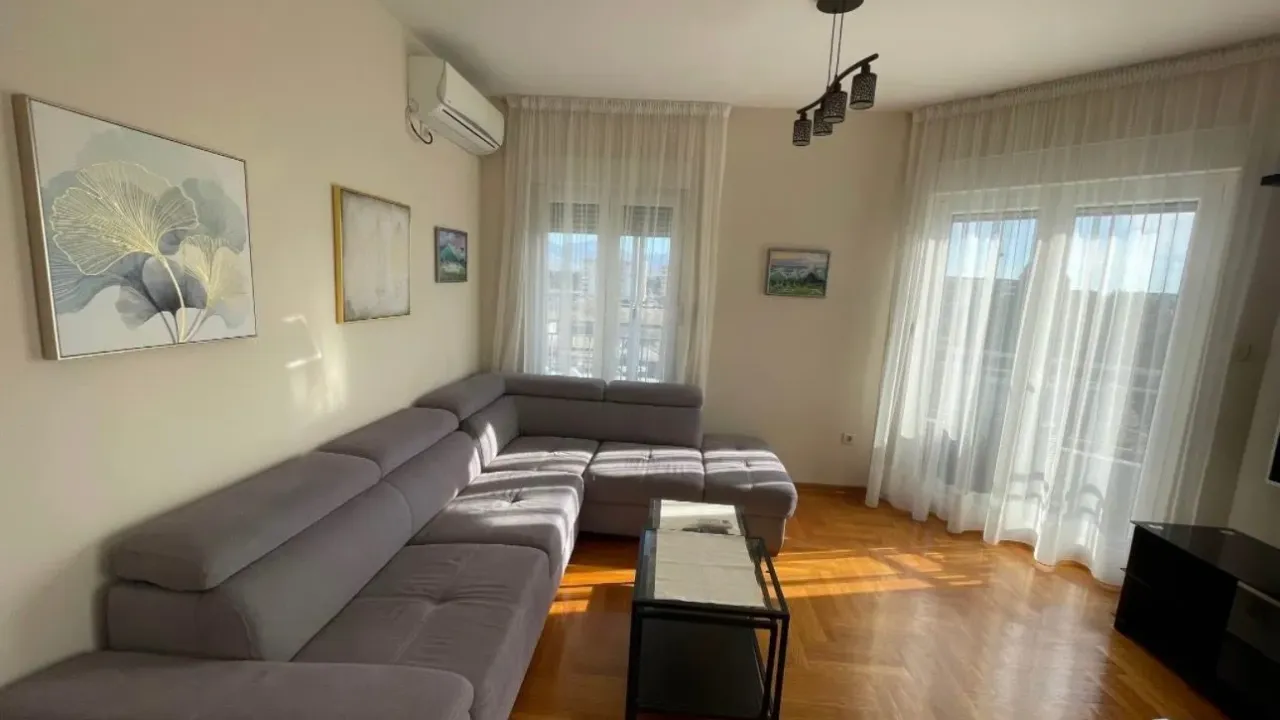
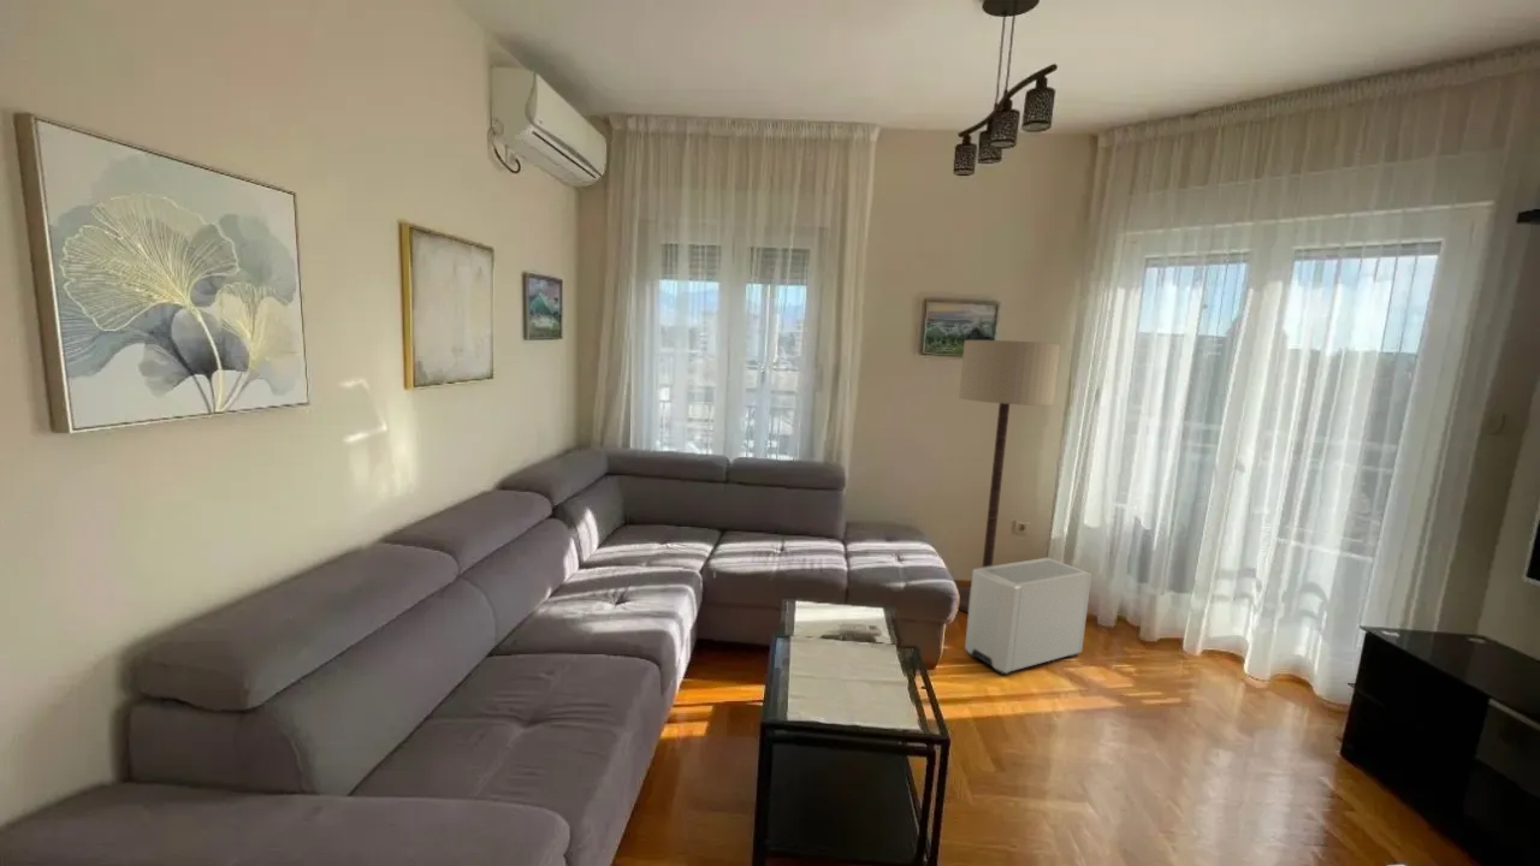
+ floor lamp [956,339,1061,613]
+ air purifier [964,557,1092,676]
